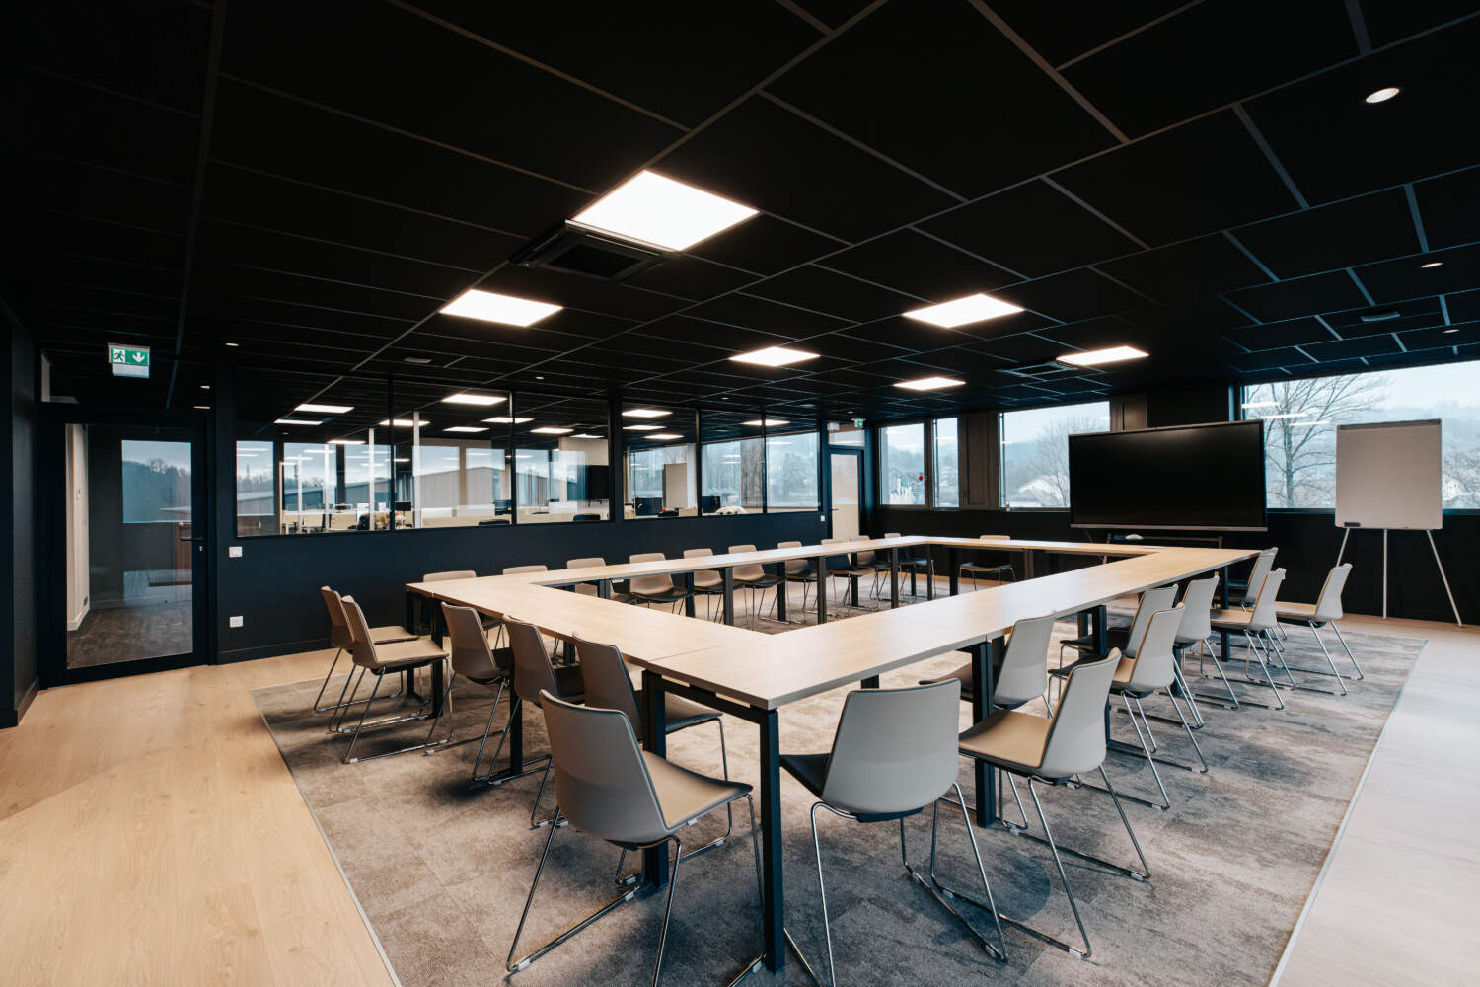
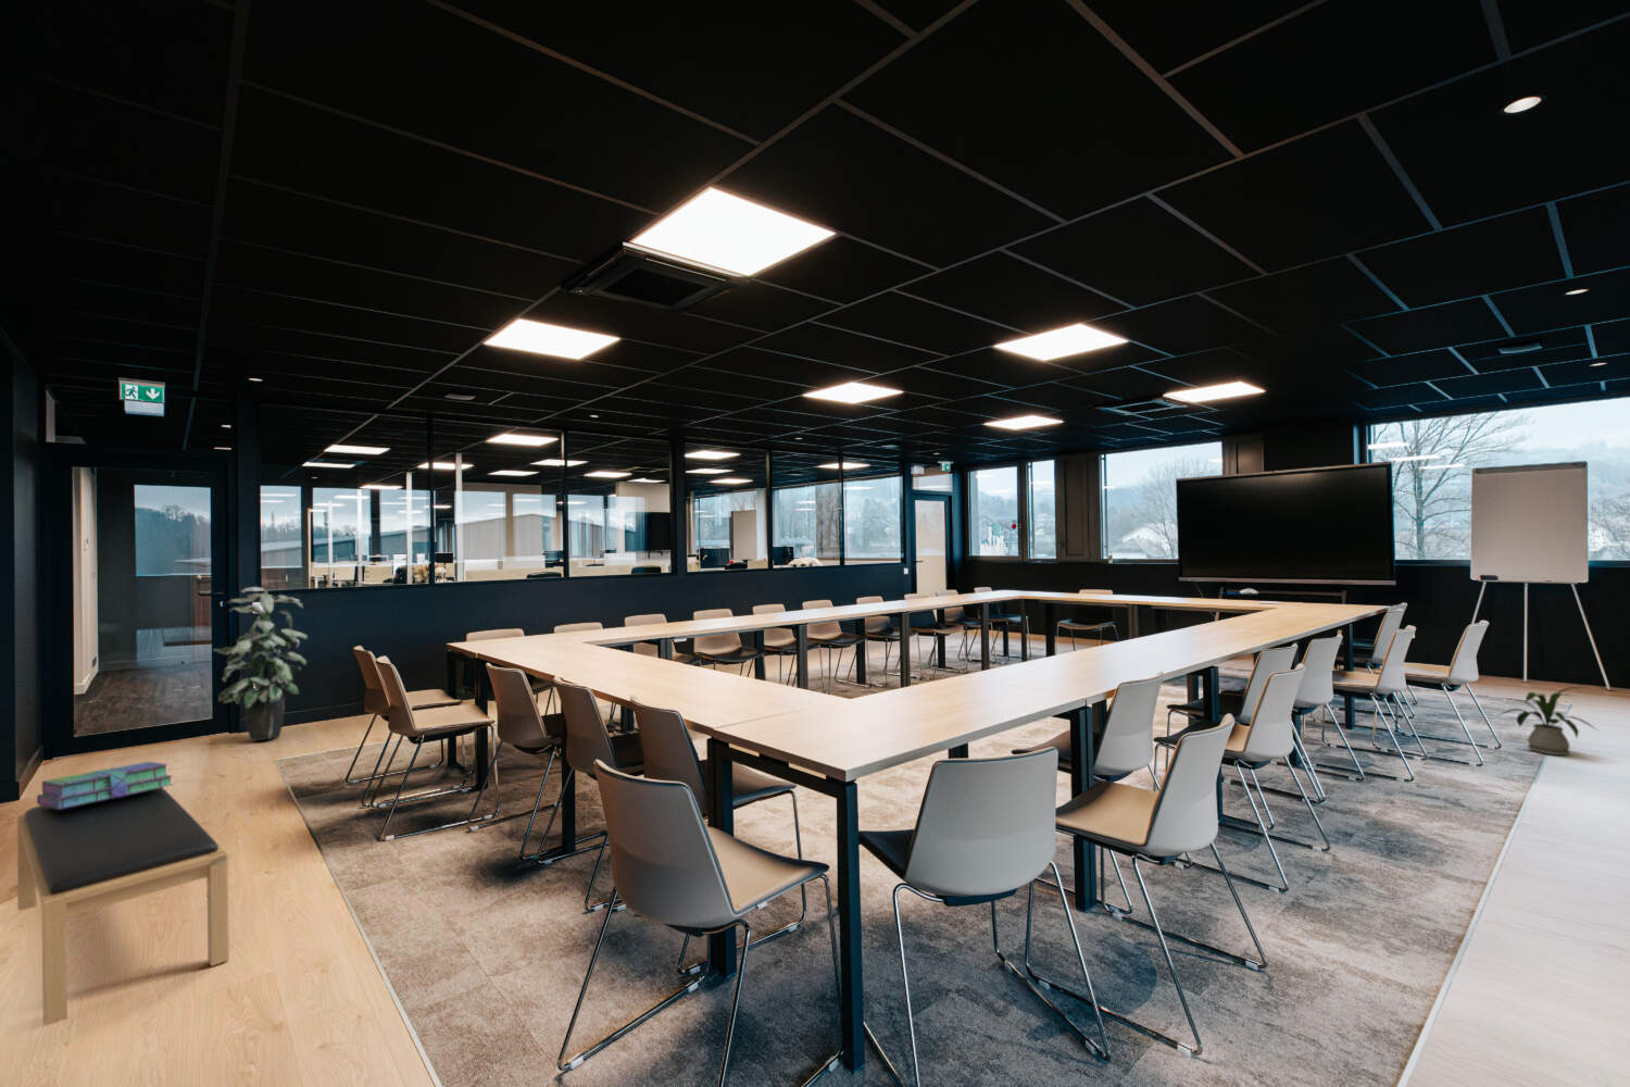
+ bench [16,787,230,1028]
+ house plant [1494,685,1598,757]
+ indoor plant [212,586,308,742]
+ stack of books [36,761,173,809]
